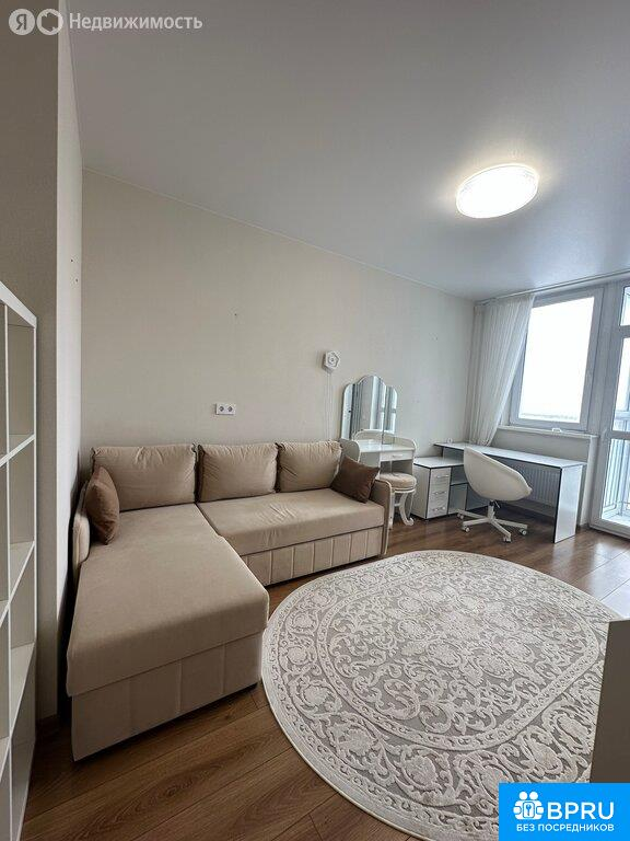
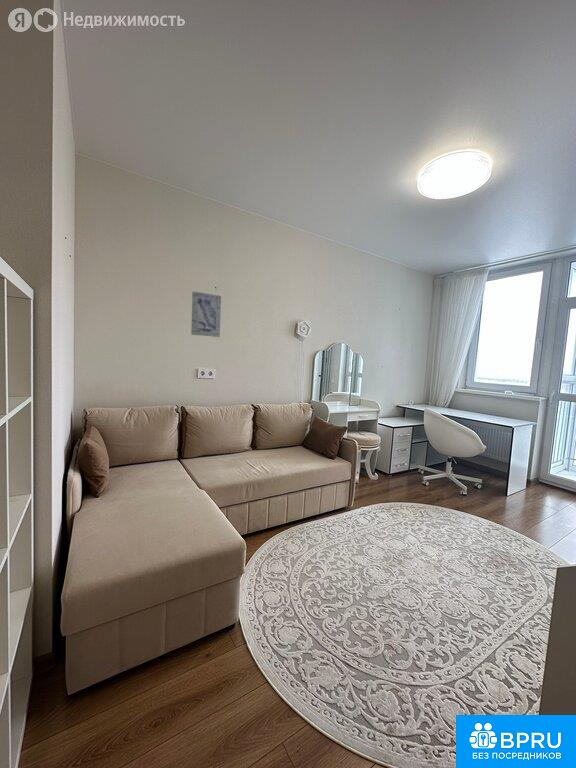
+ wall art [190,291,222,338]
